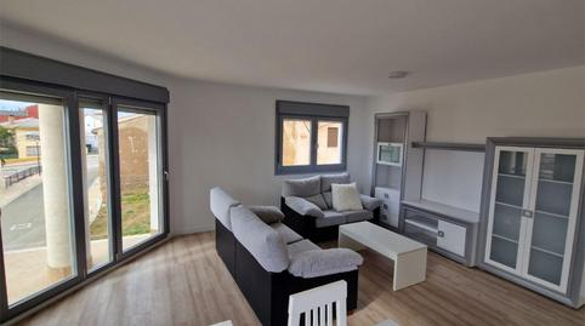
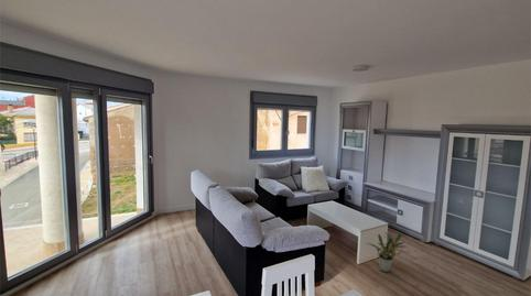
+ potted plant [367,231,408,273]
